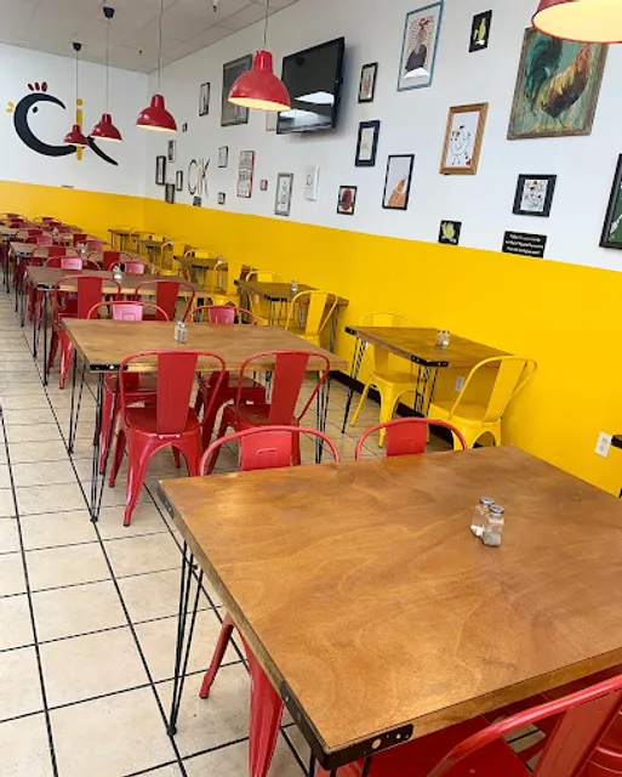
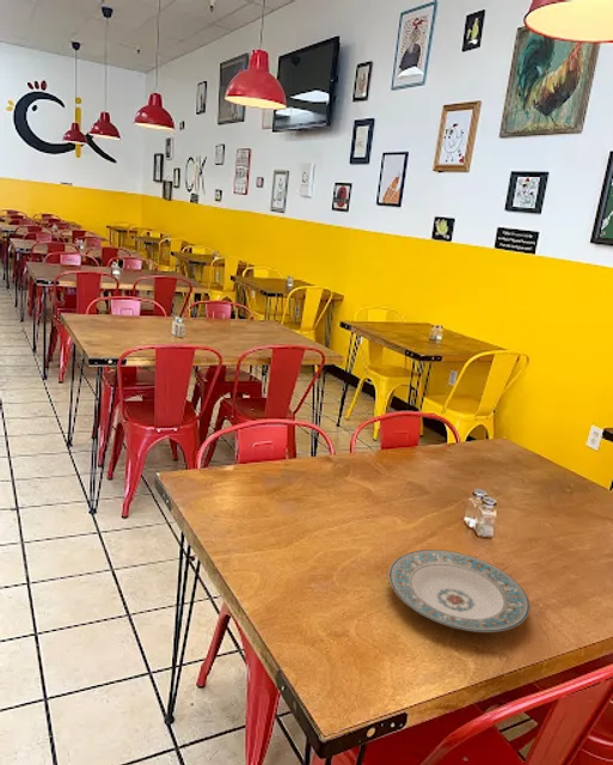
+ plate [388,549,531,634]
